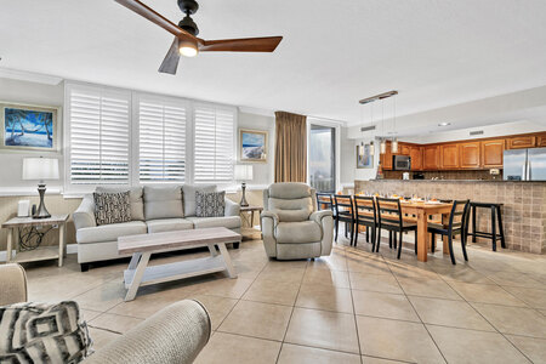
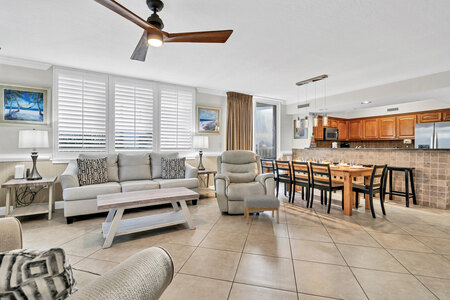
+ footstool [243,194,281,225]
